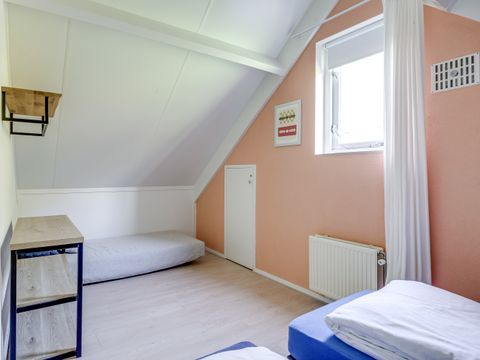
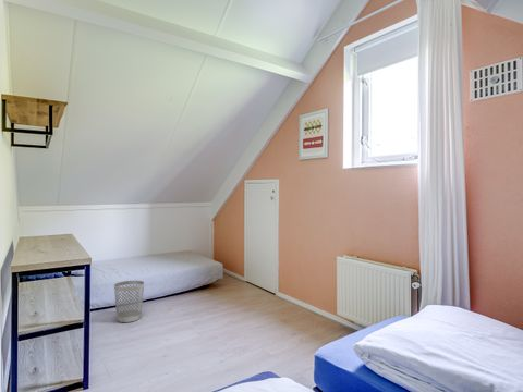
+ wastebasket [113,280,145,323]
